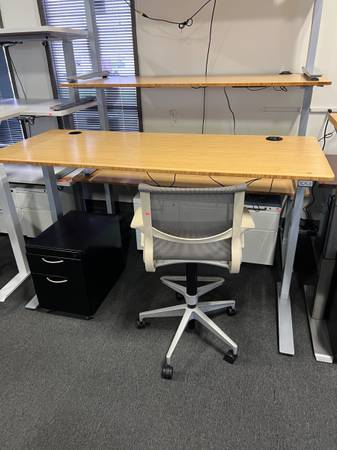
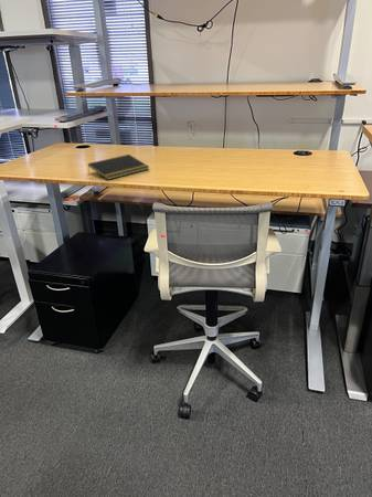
+ notepad [87,154,150,181]
